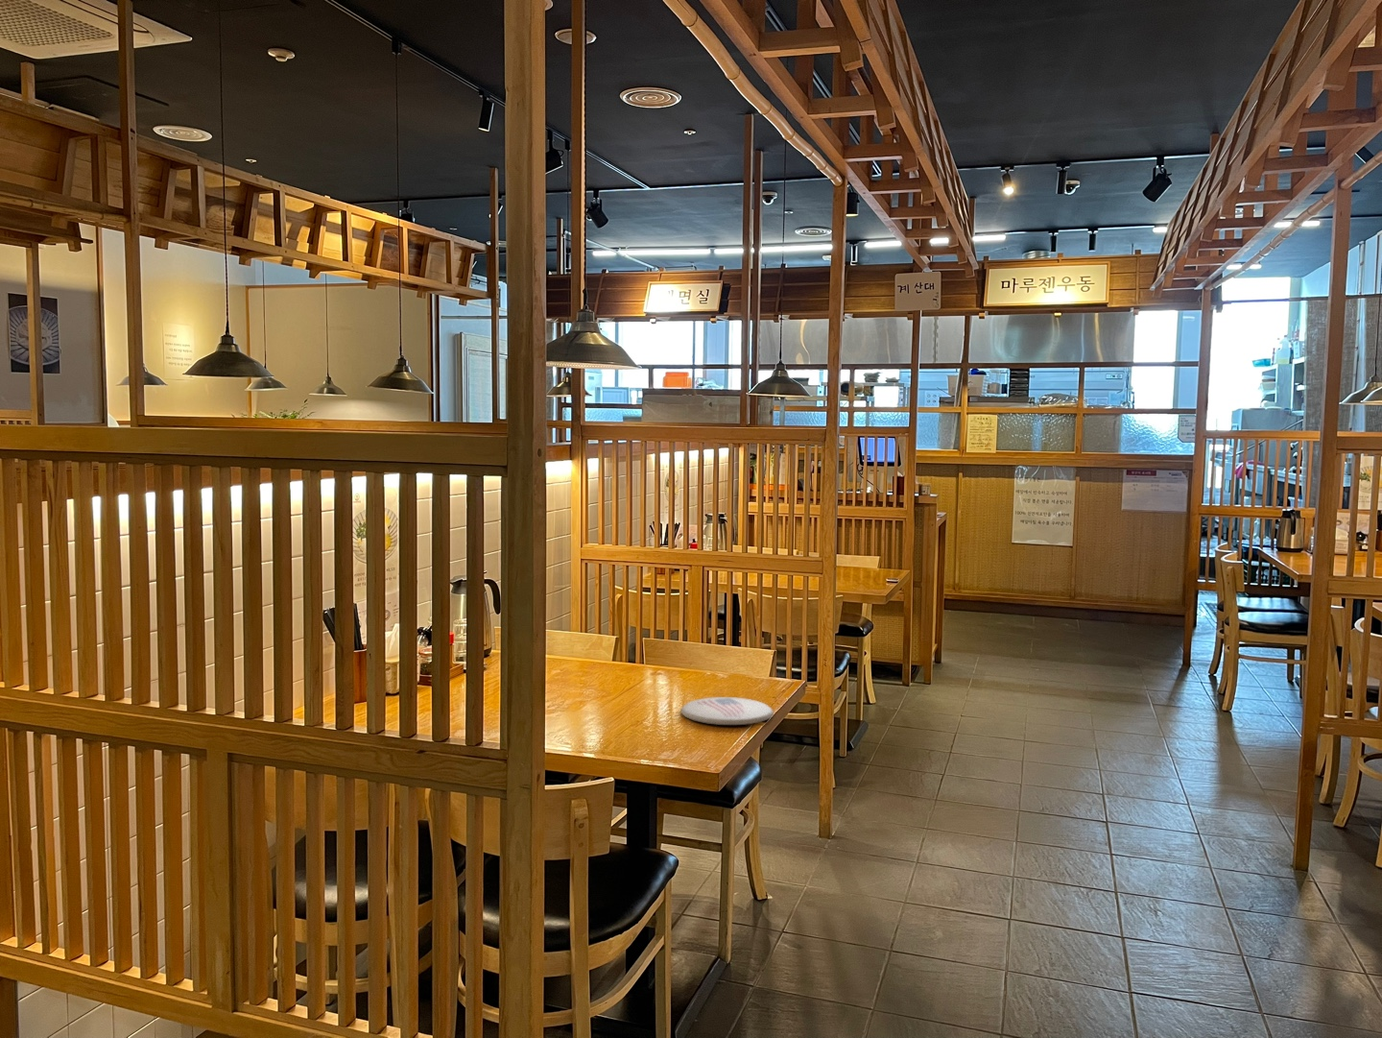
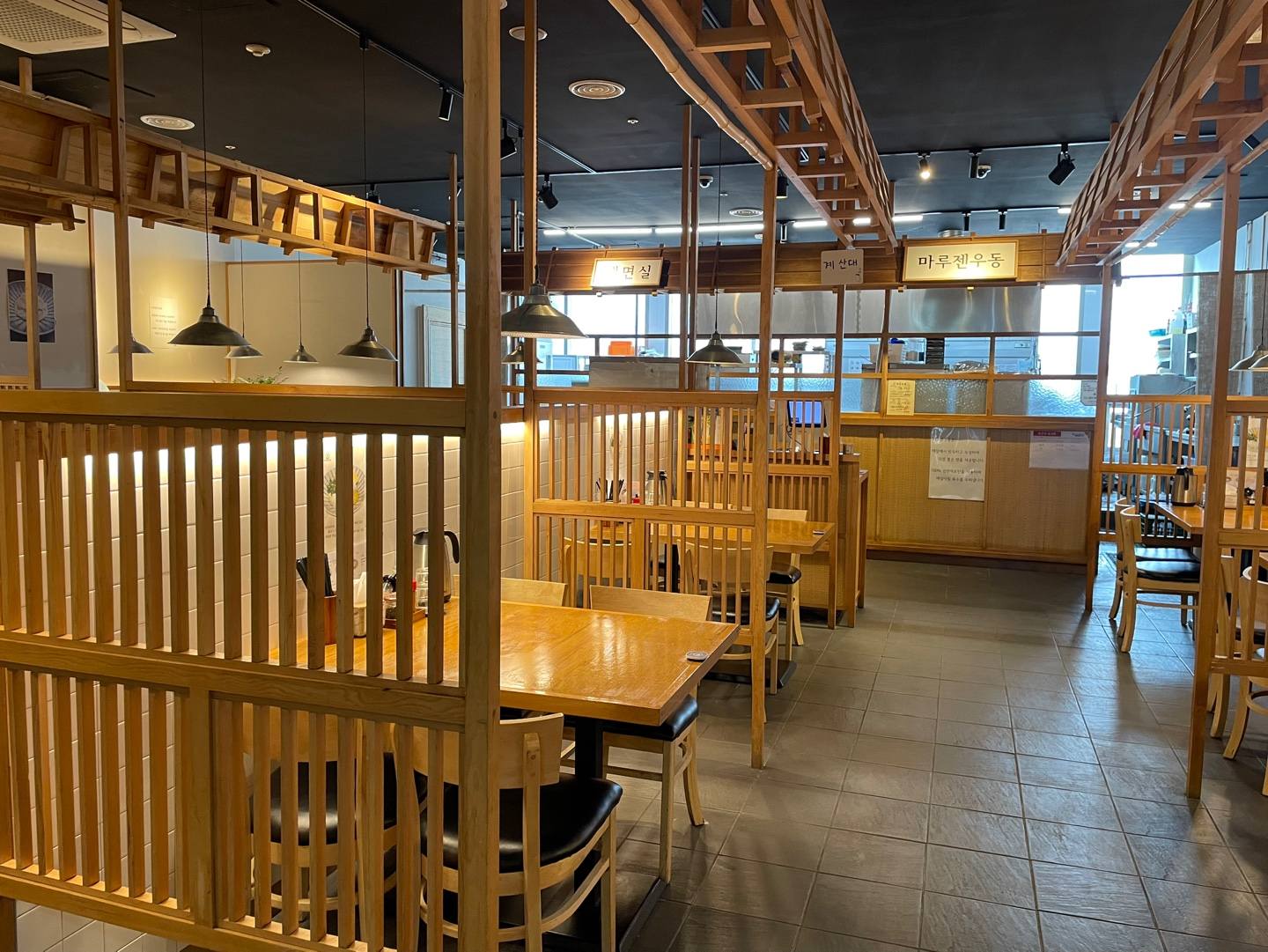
- plate [679,696,775,726]
